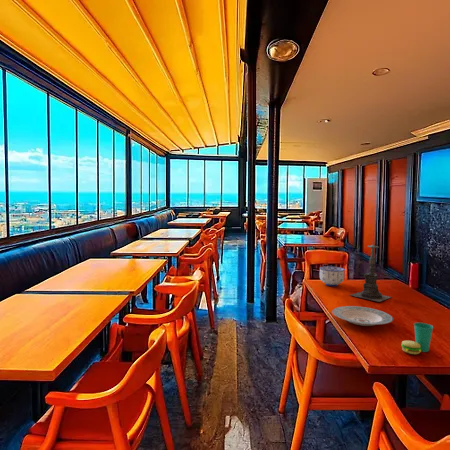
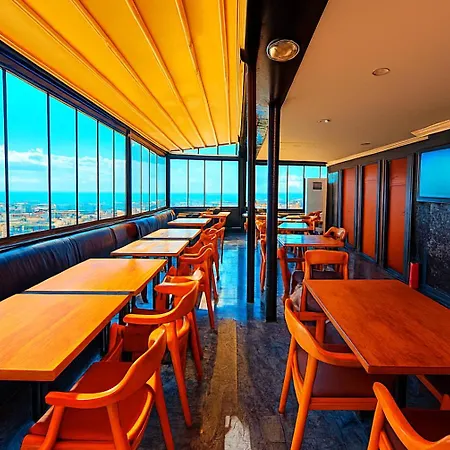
- plate [331,305,394,327]
- cup [400,322,434,355]
- bowl [319,265,346,287]
- candle holder [350,237,392,303]
